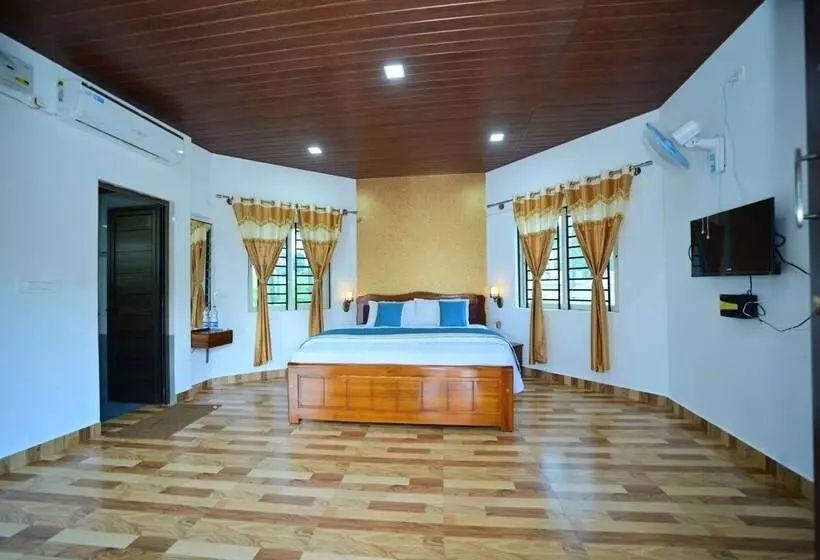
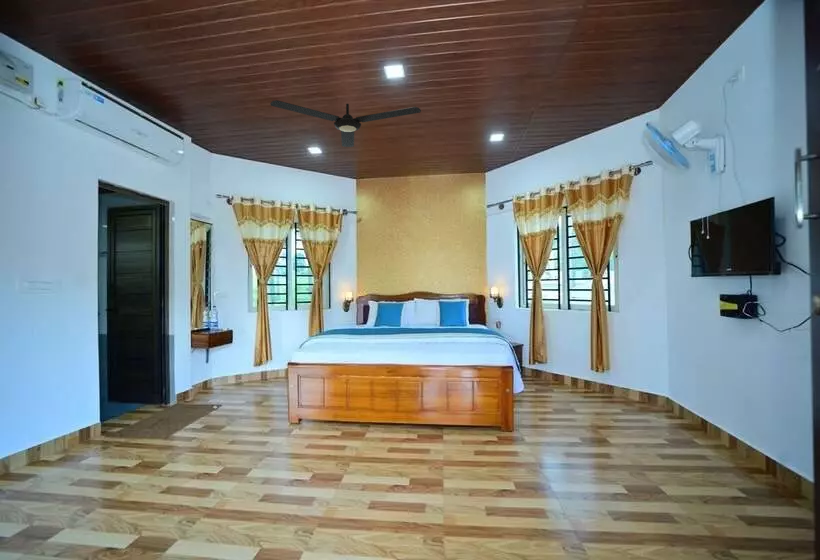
+ ceiling fan [269,99,422,148]
